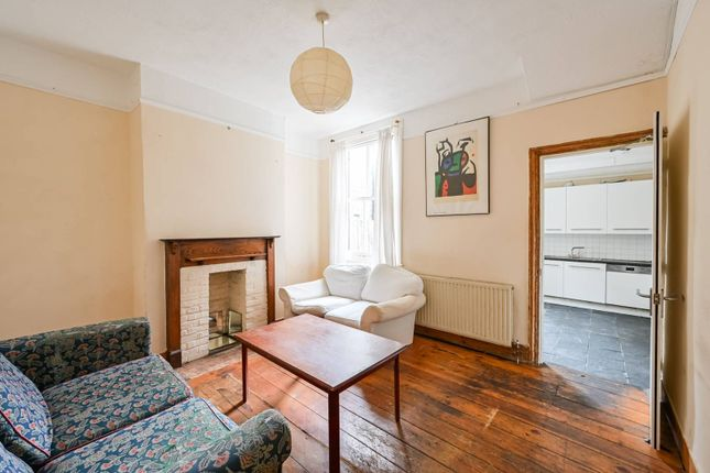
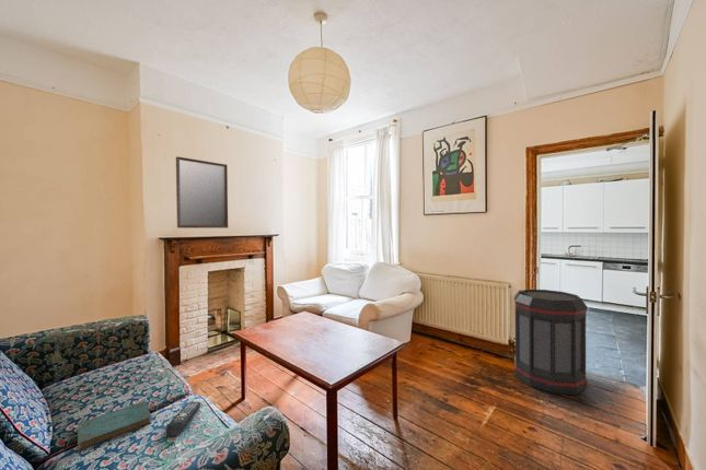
+ book [77,400,152,451]
+ remote control [165,401,201,437]
+ home mirror [175,155,229,230]
+ trash can [513,289,589,396]
